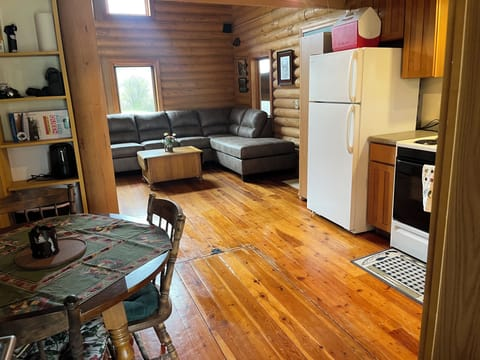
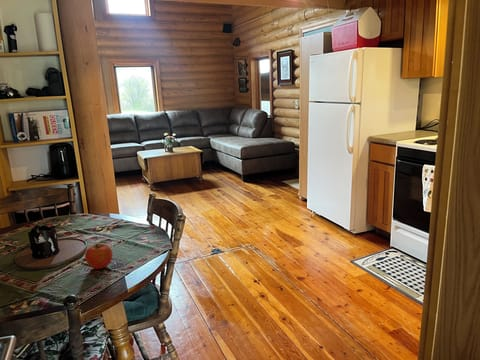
+ fruit [84,240,114,270]
